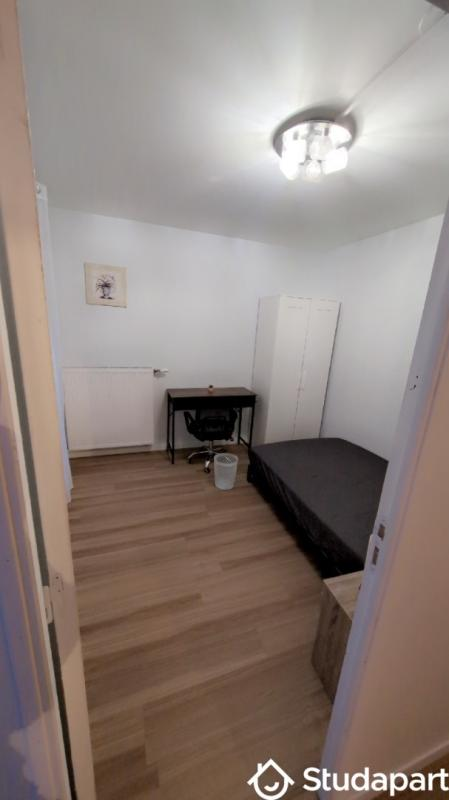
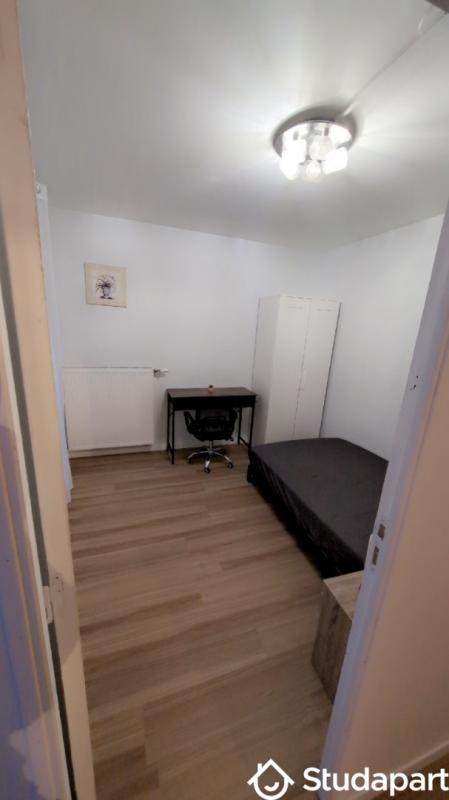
- wastebasket [213,452,239,491]
